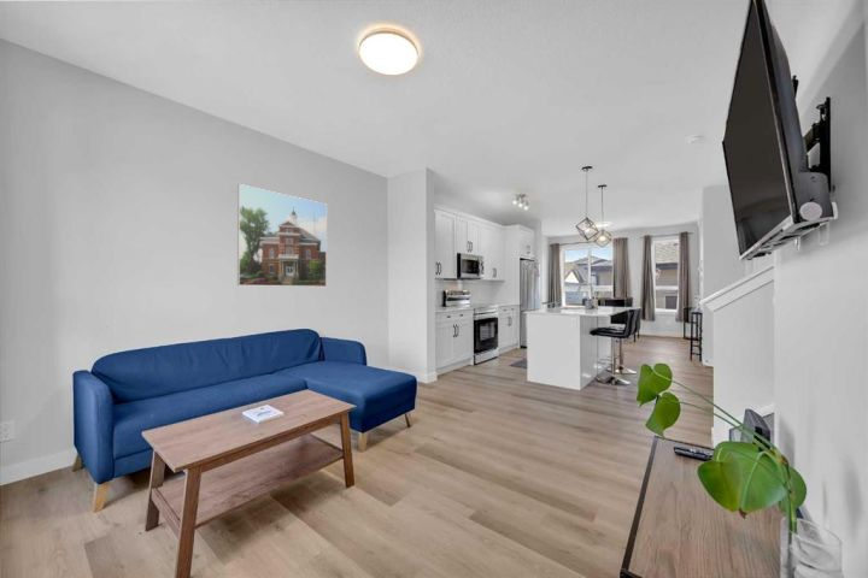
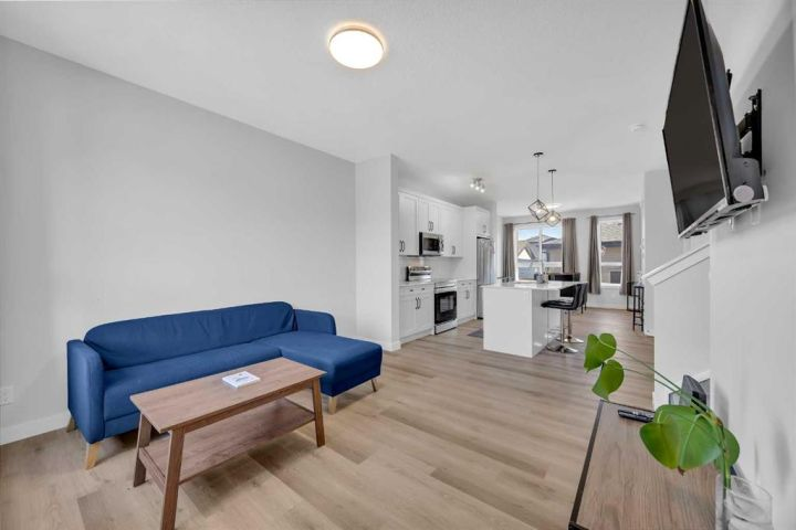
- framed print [236,183,328,288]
